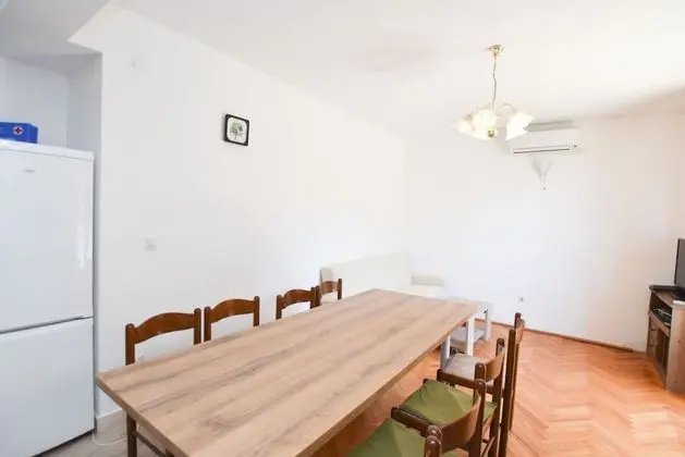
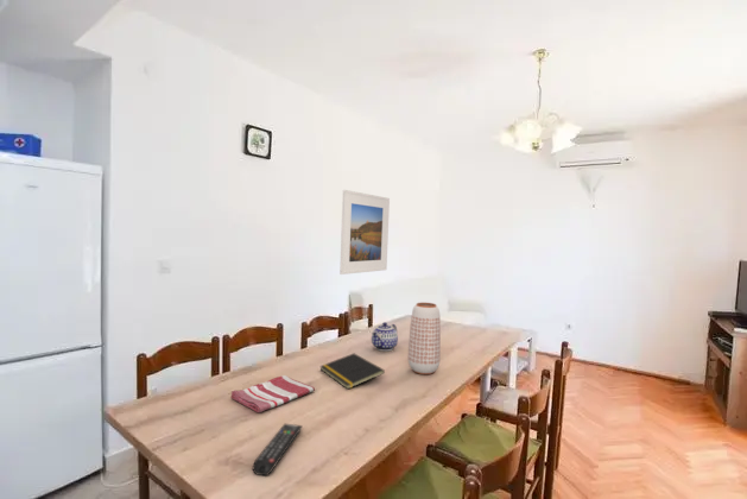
+ remote control [252,423,304,478]
+ planter [407,302,442,375]
+ notepad [319,352,386,390]
+ dish towel [229,374,316,413]
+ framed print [338,189,391,276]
+ teapot [371,321,399,352]
